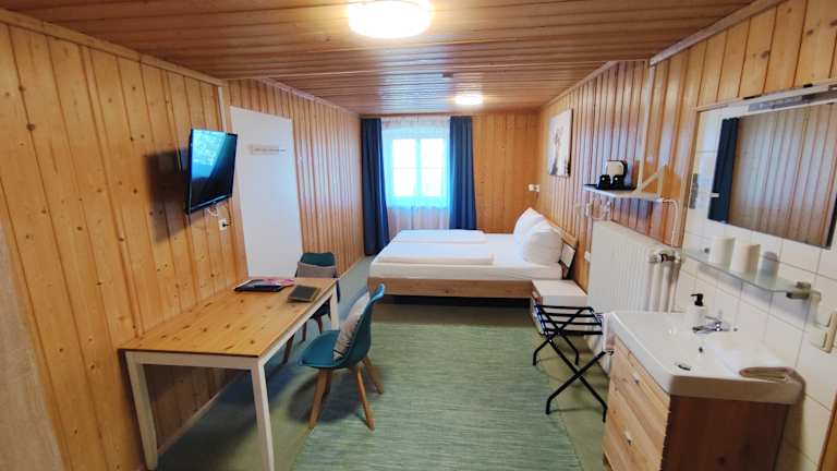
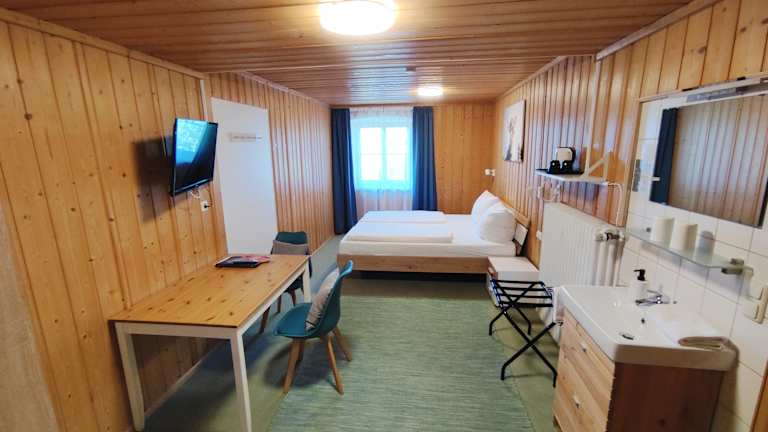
- notepad [287,283,323,304]
